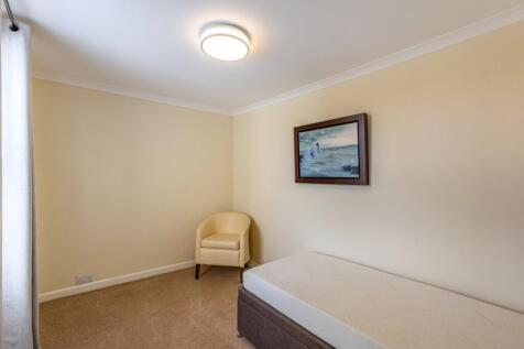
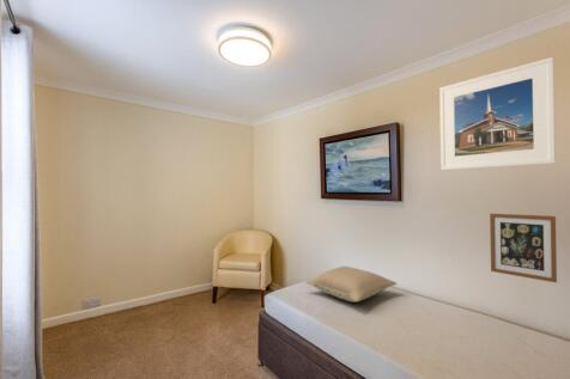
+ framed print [438,56,557,171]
+ wall art [489,213,558,283]
+ pillow [304,265,398,304]
